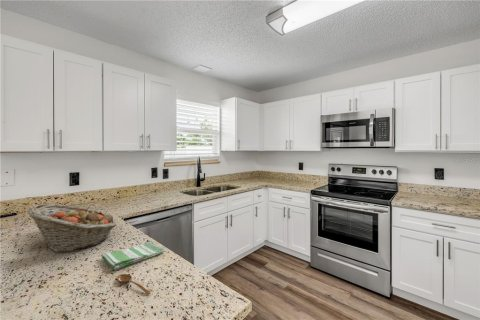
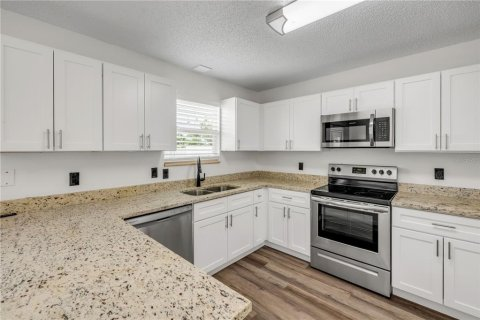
- dish towel [101,241,165,270]
- spoon [116,273,152,295]
- fruit basket [27,203,118,253]
